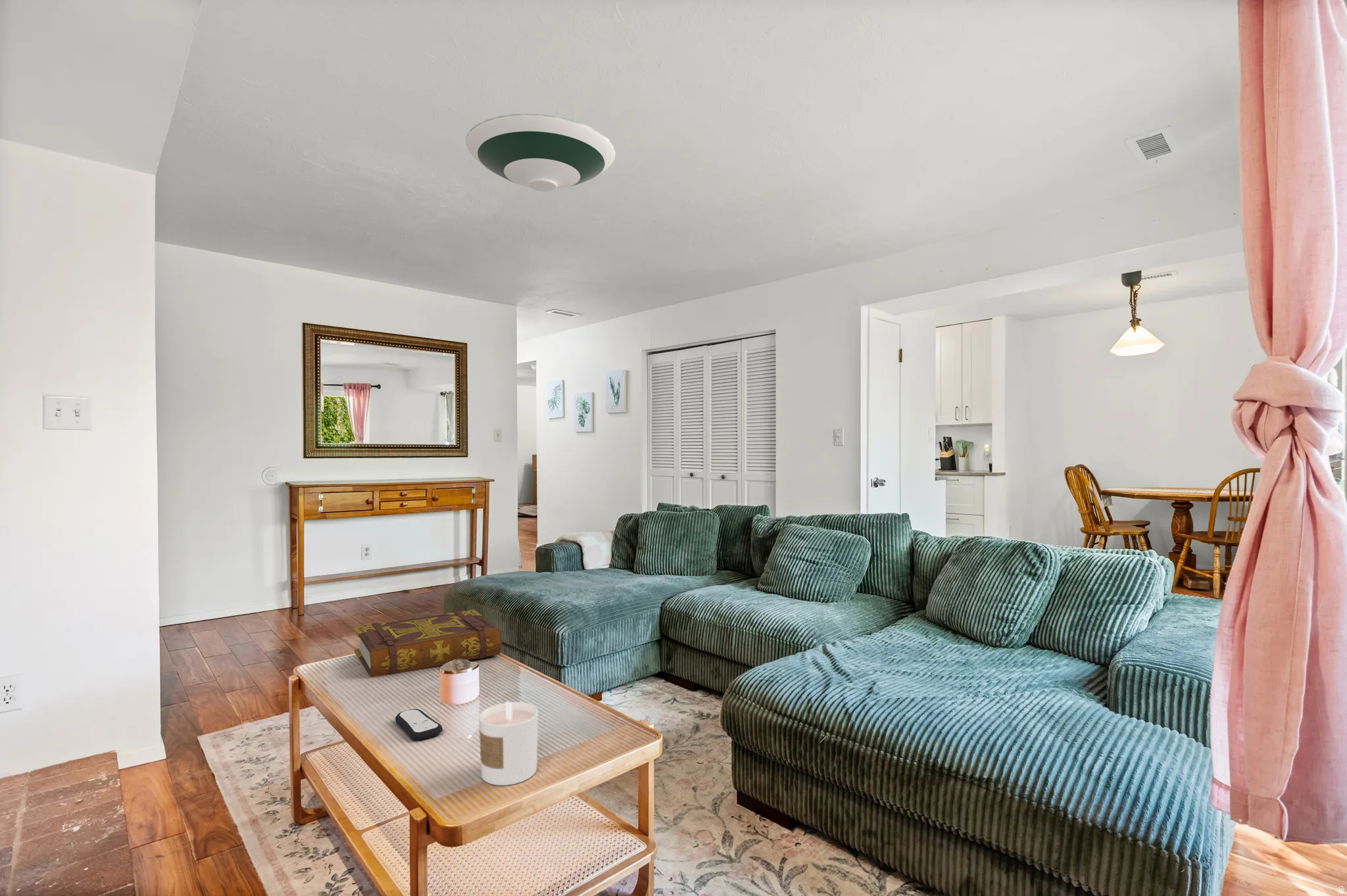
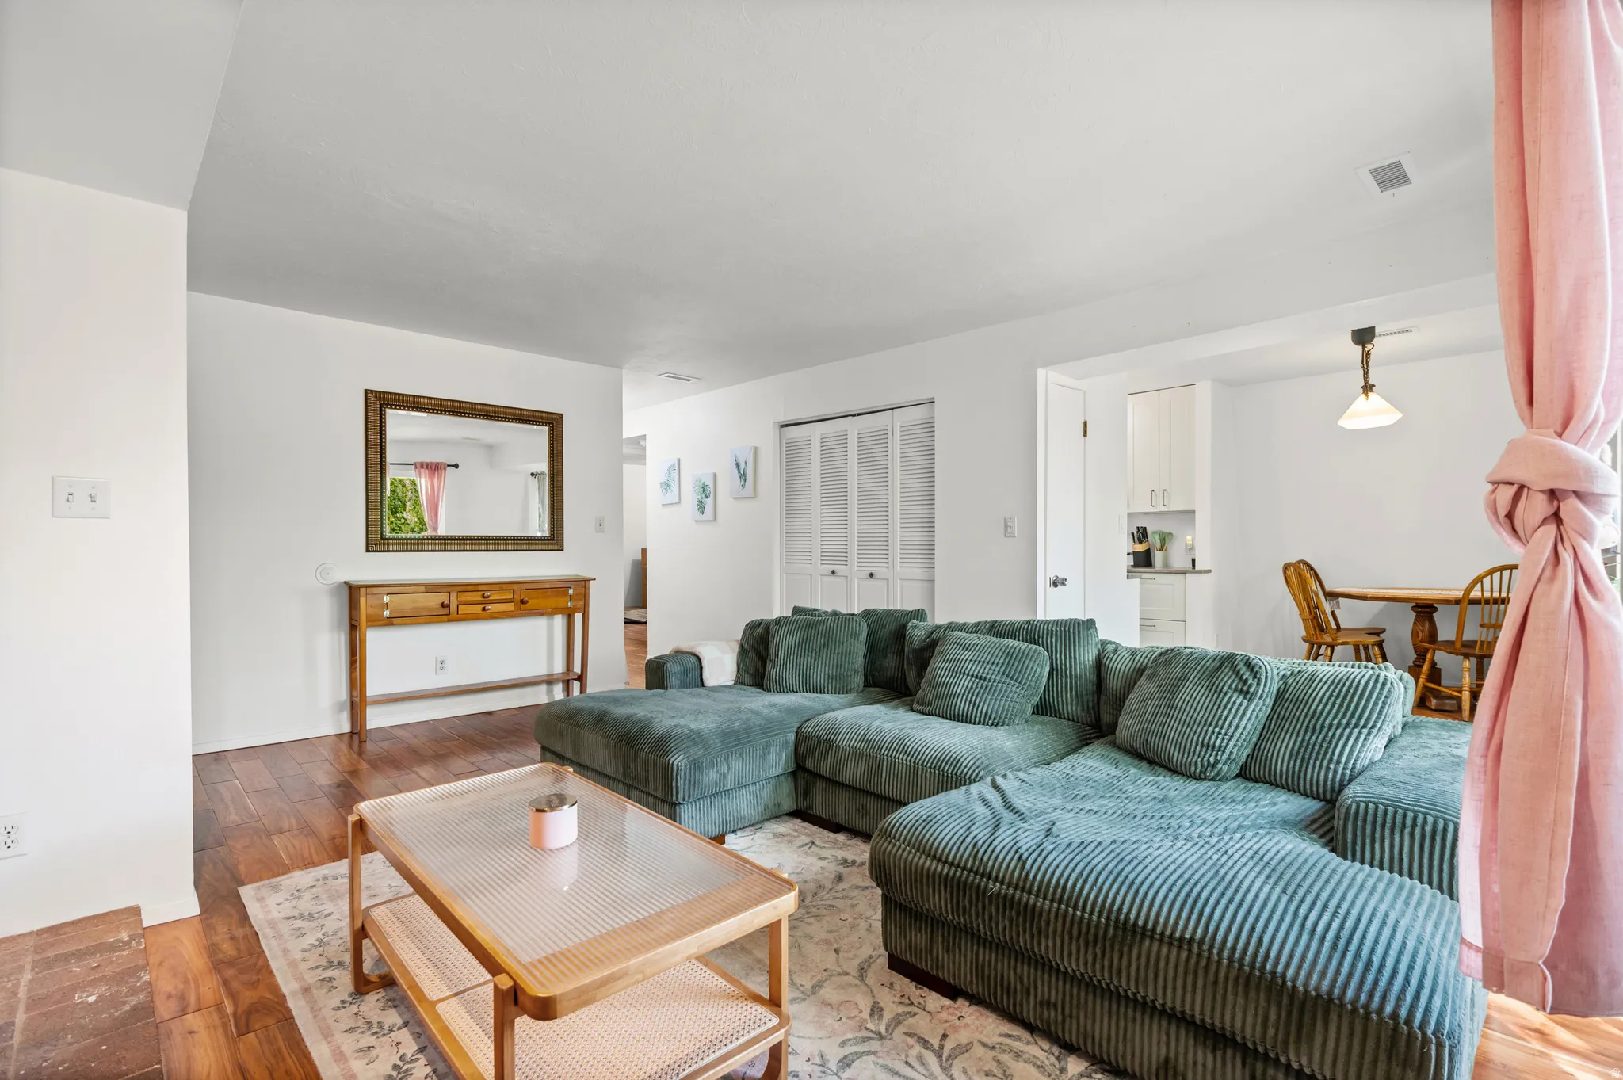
- book [354,609,502,678]
- remote control [395,708,443,742]
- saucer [465,113,616,192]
- candle [479,701,539,786]
